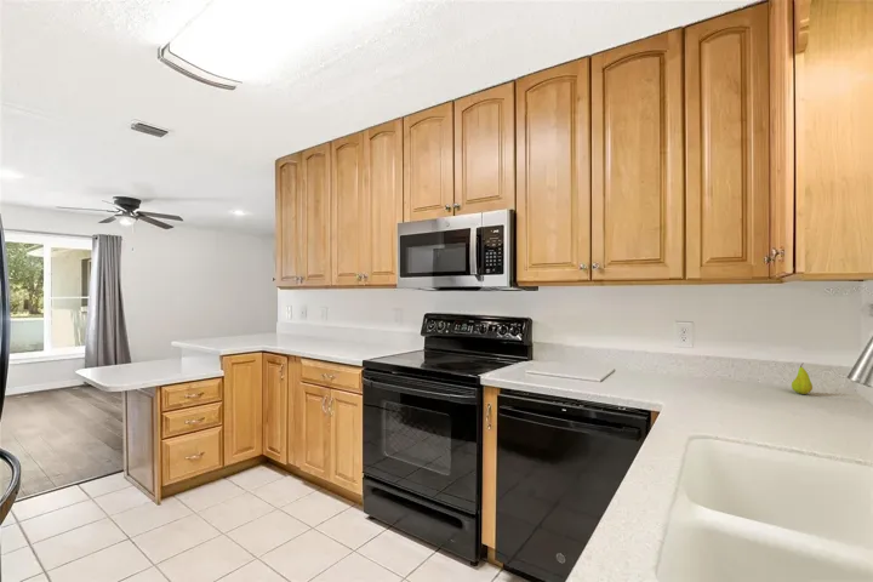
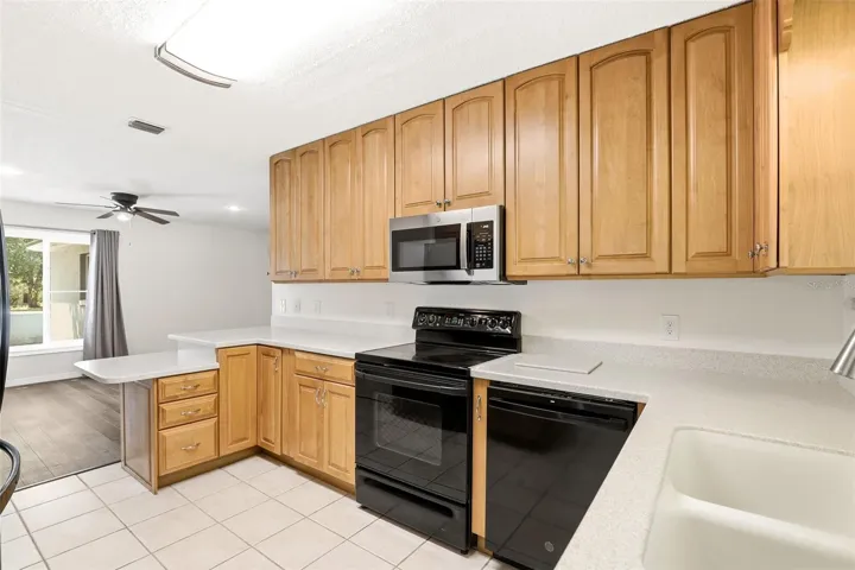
- fruit [791,361,814,395]
